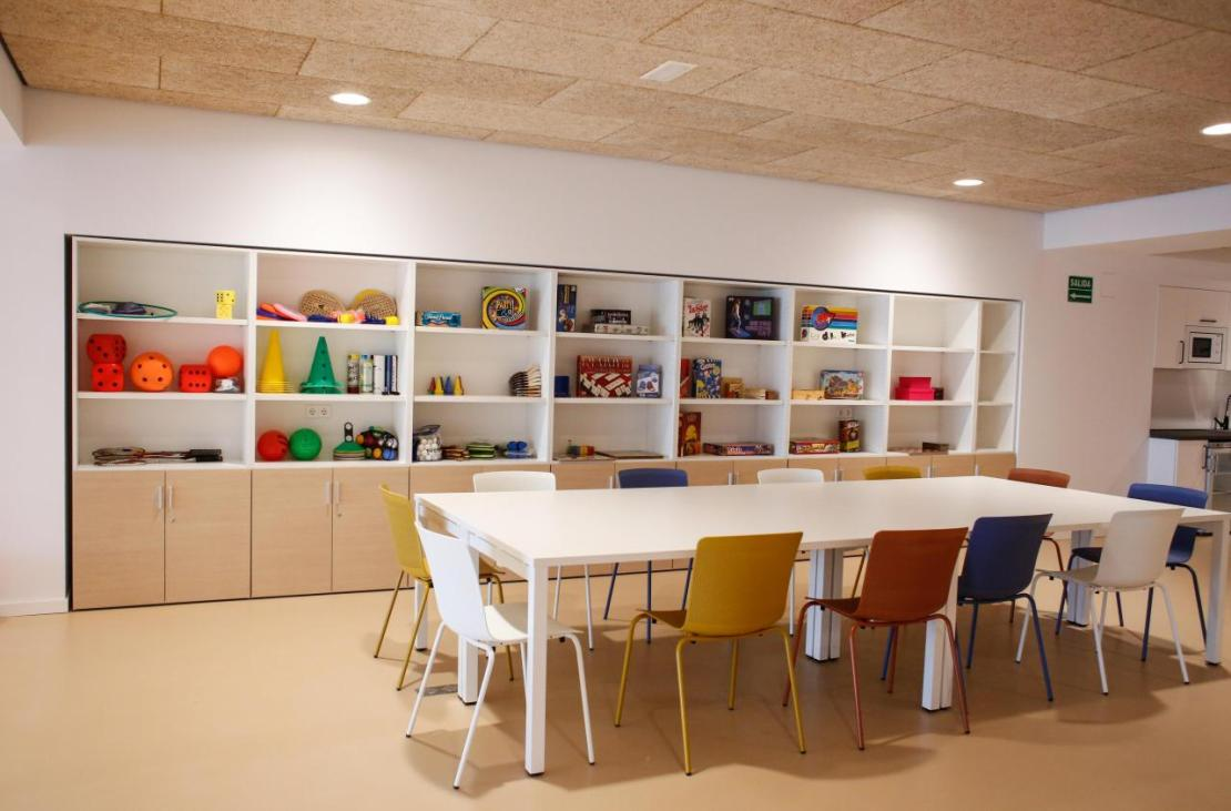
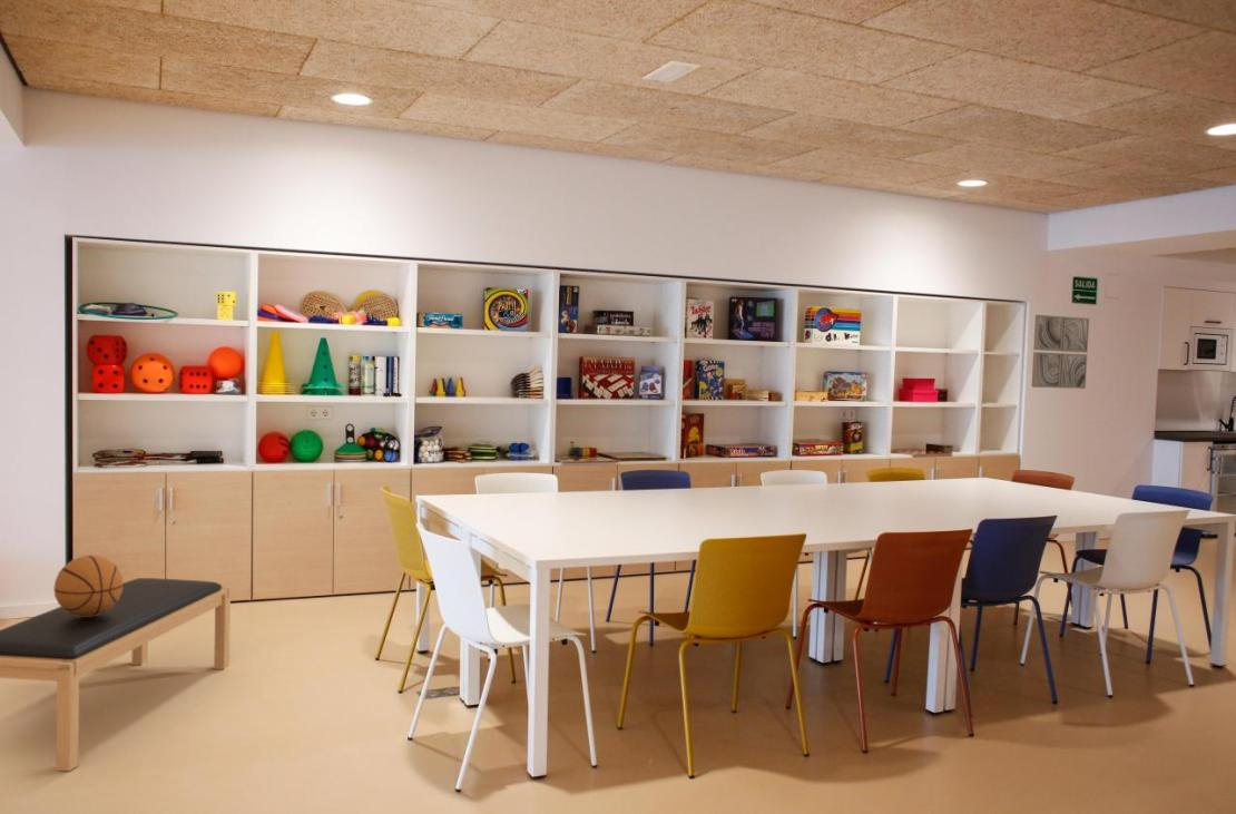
+ basketball [52,555,124,617]
+ wall art [1031,314,1090,390]
+ bench [0,577,232,772]
